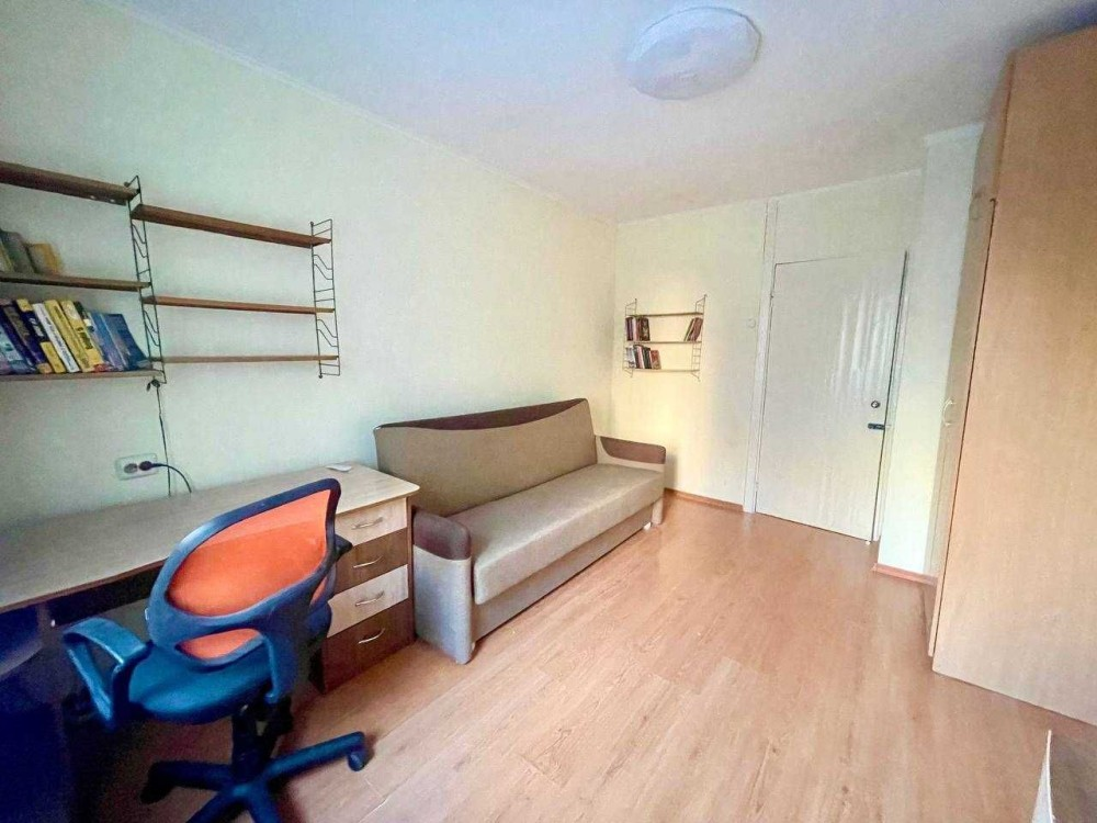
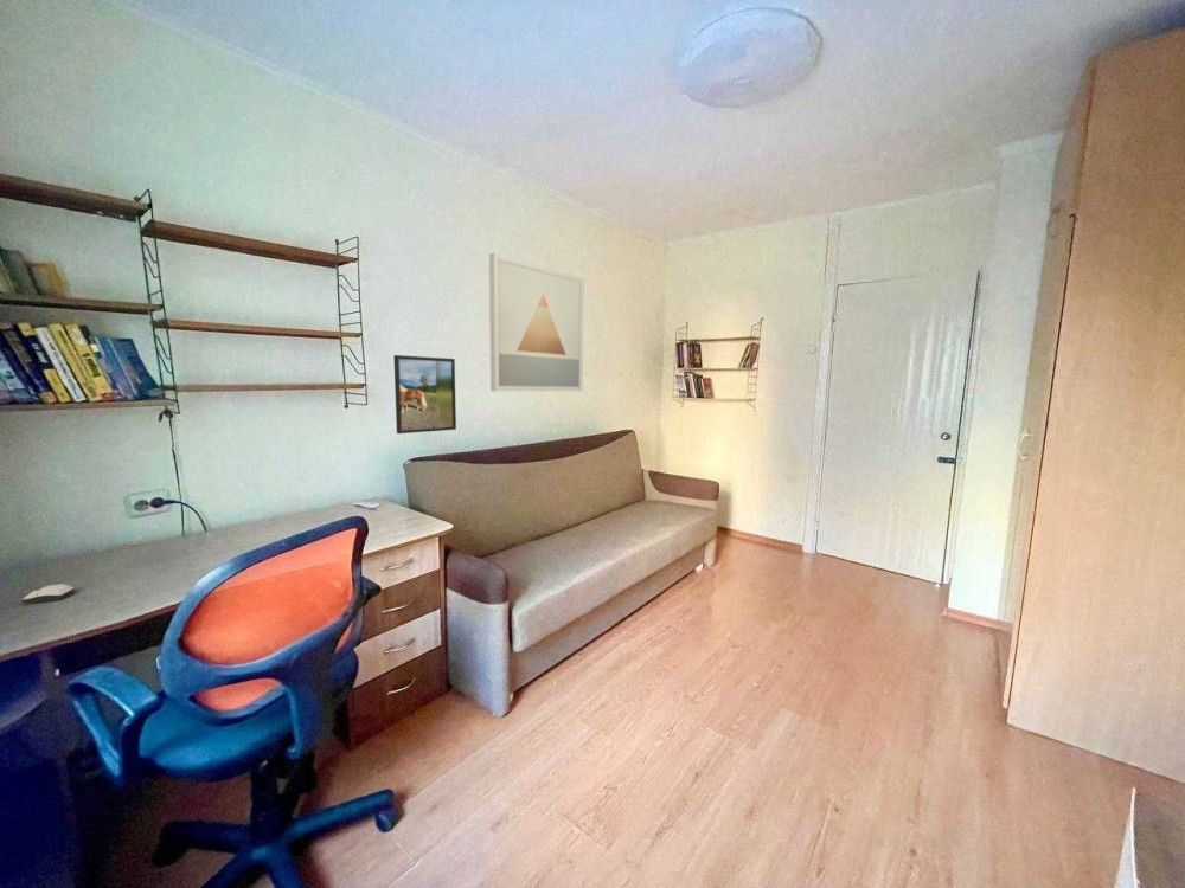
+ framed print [392,354,457,435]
+ computer mouse [21,583,76,604]
+ wall art [488,252,585,392]
